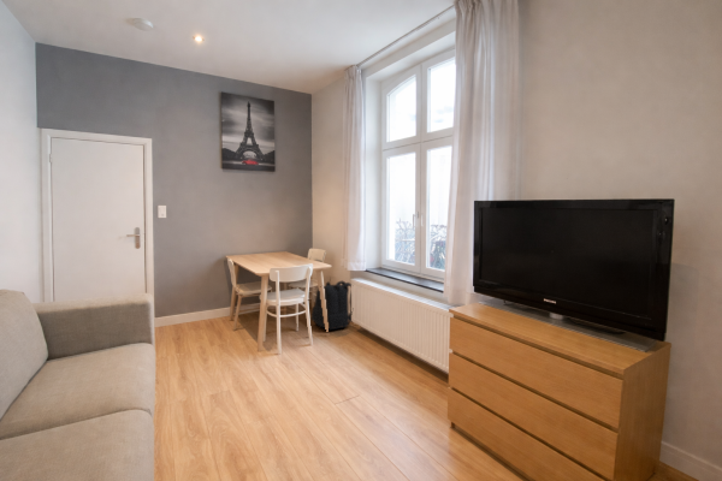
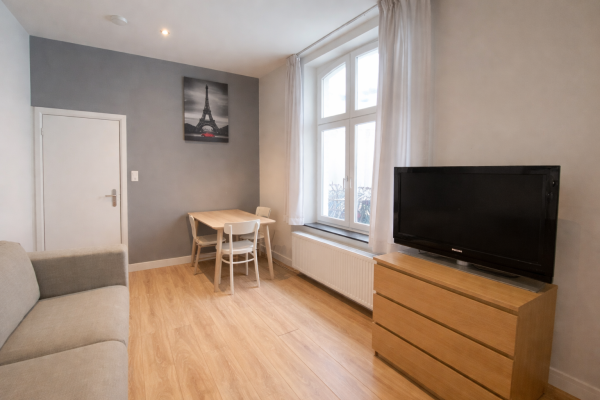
- backpack [310,280,353,331]
